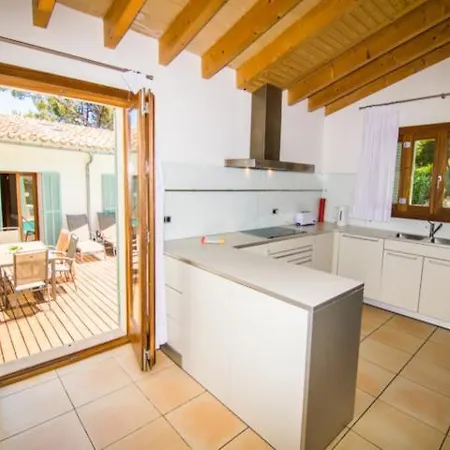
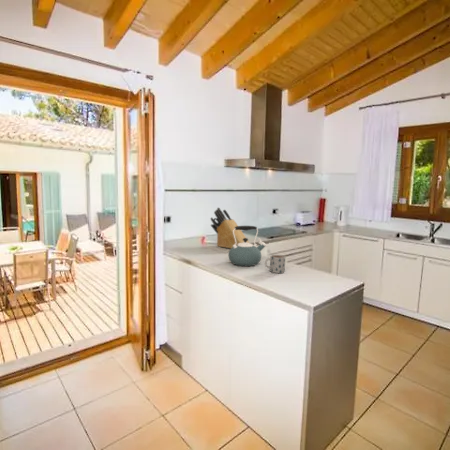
+ mug [264,254,287,274]
+ kettle [227,225,267,267]
+ knife block [209,207,250,249]
